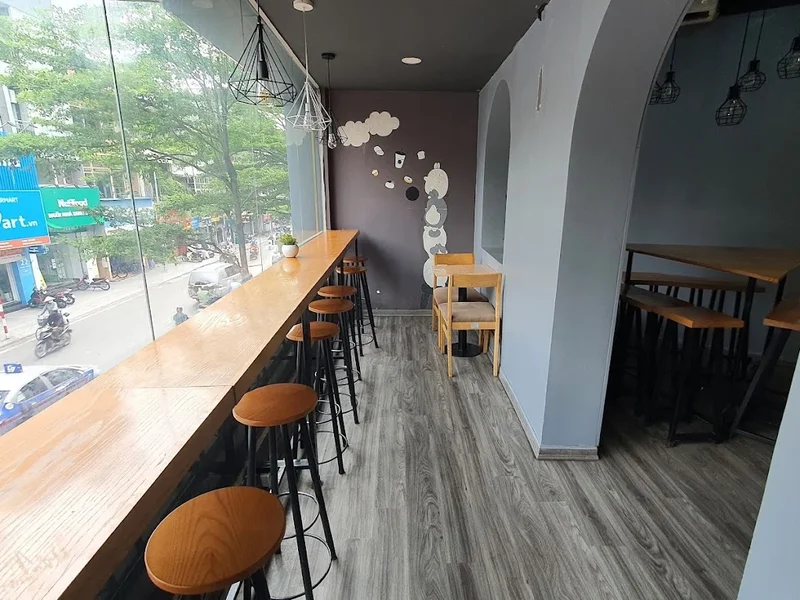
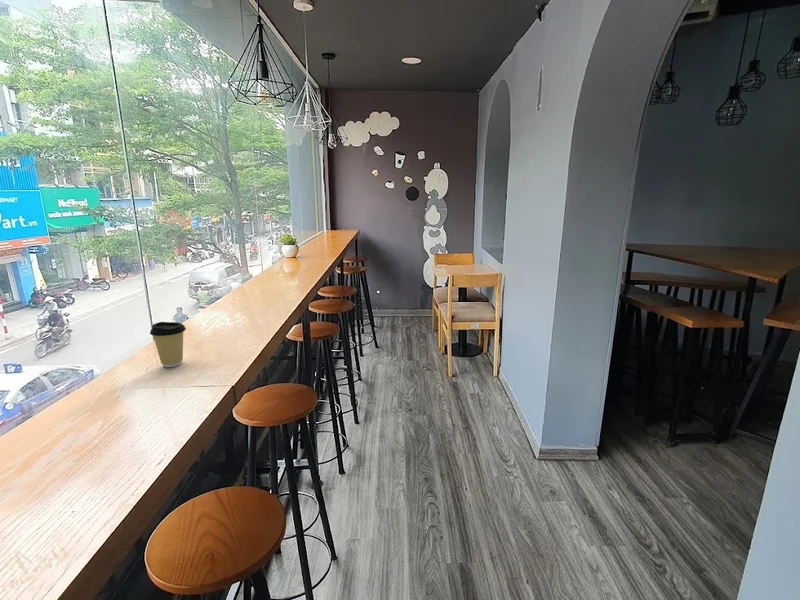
+ coffee cup [149,321,187,368]
